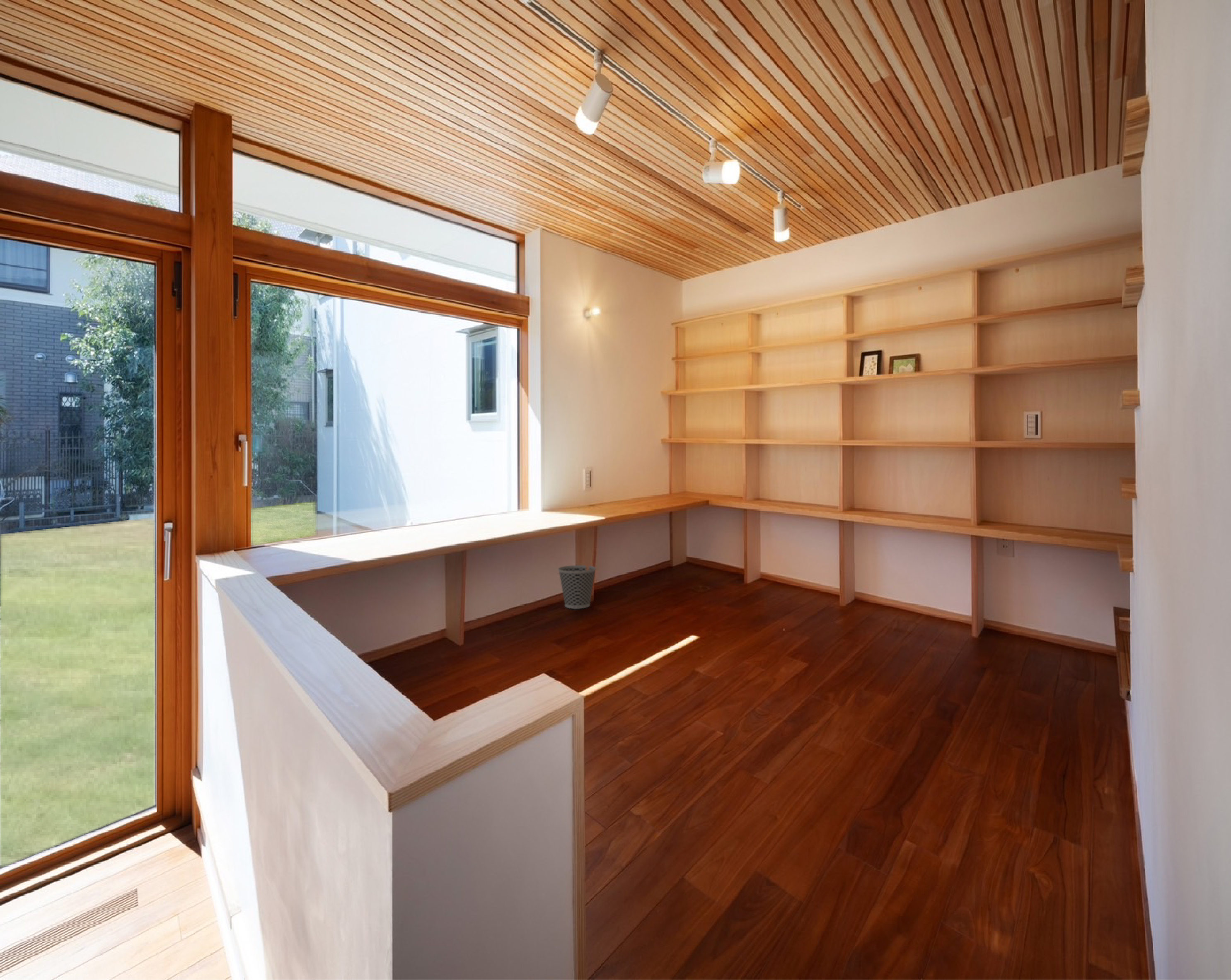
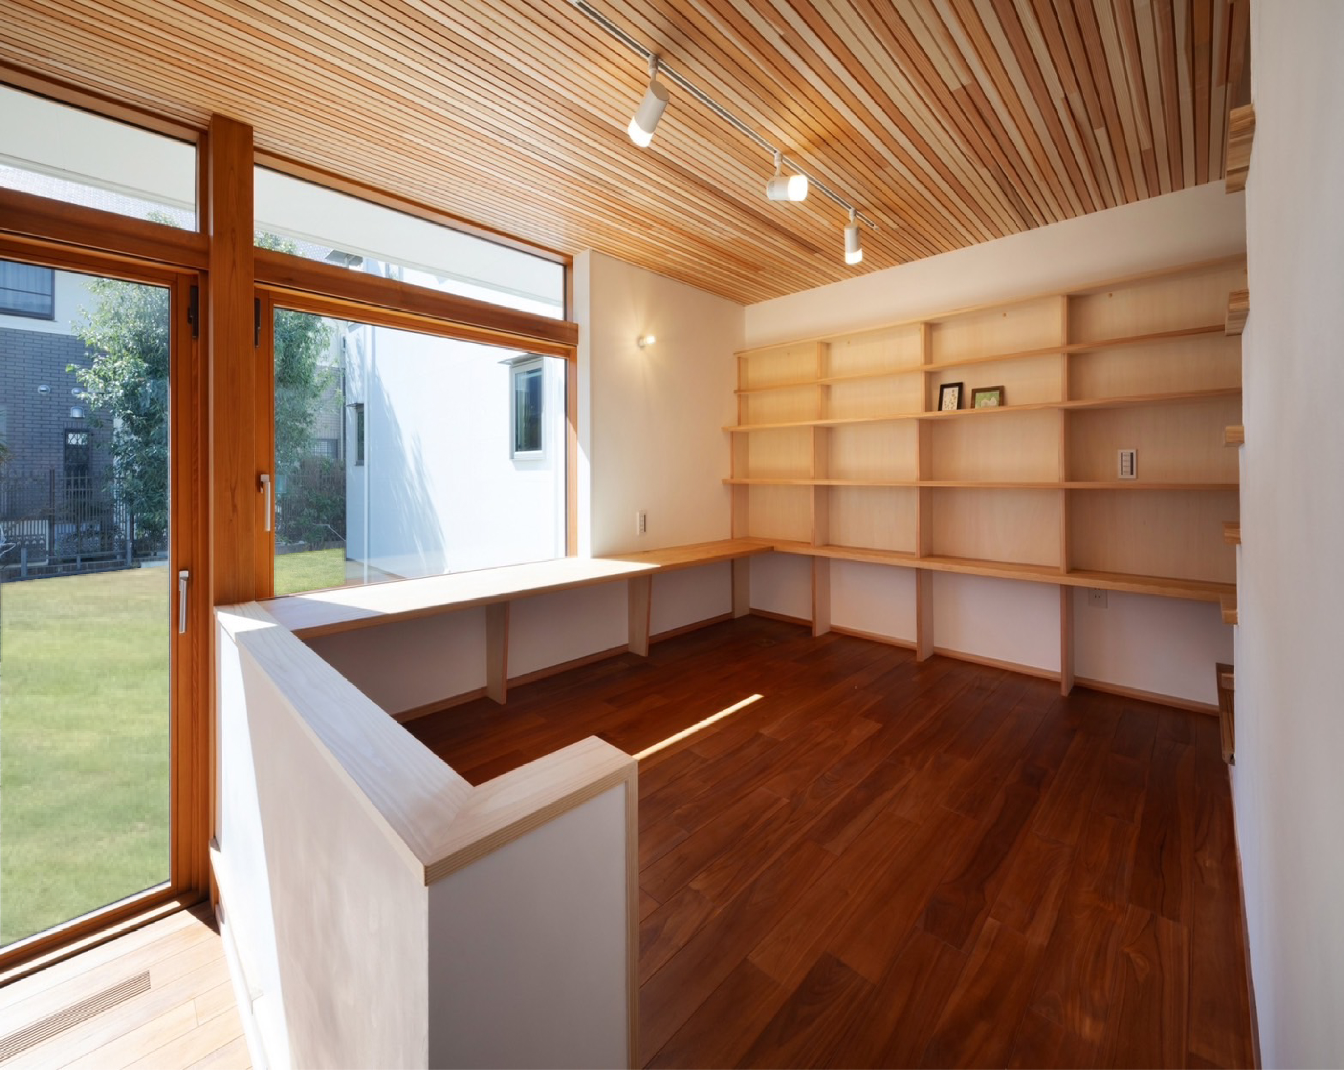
- wastebasket [558,565,597,609]
